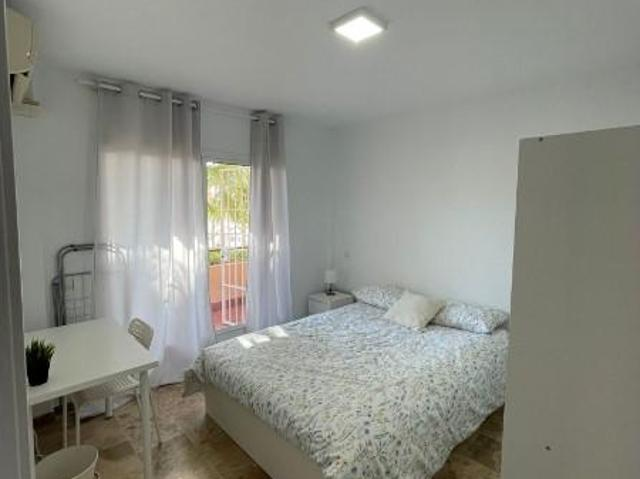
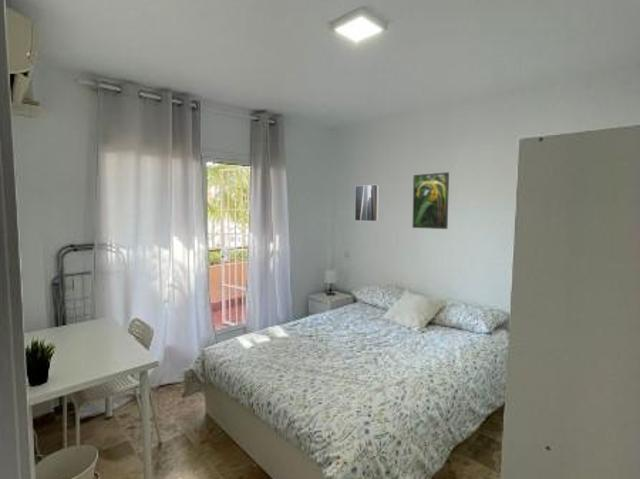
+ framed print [411,171,450,230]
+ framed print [354,184,380,222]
